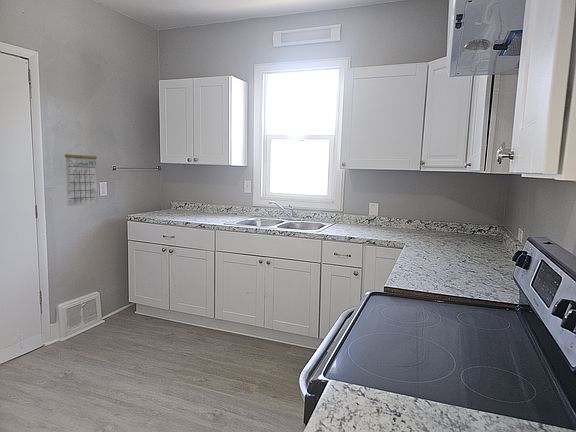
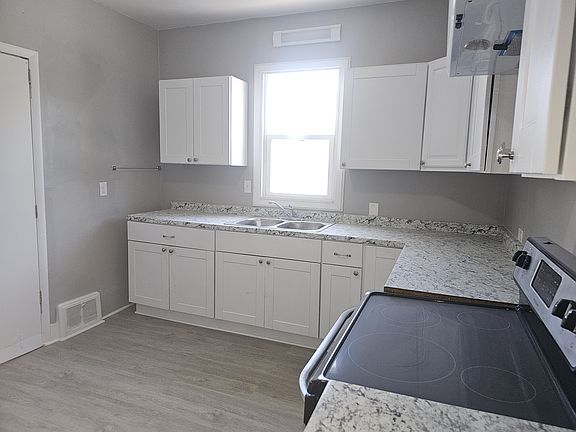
- calendar [64,144,98,207]
